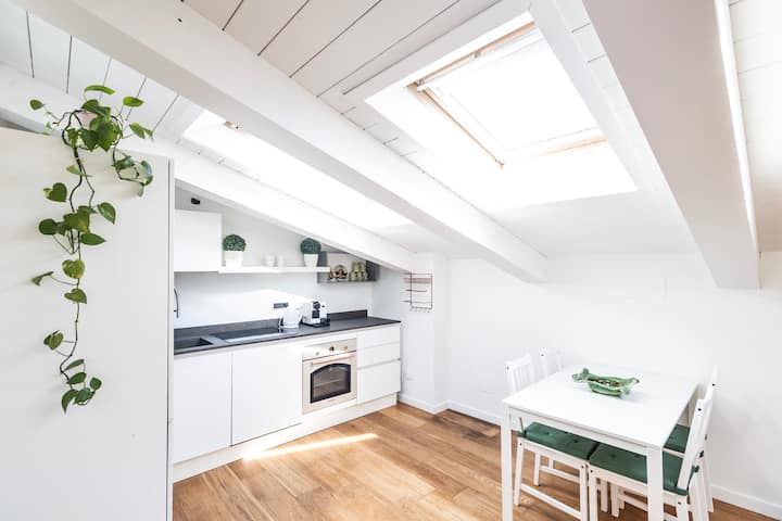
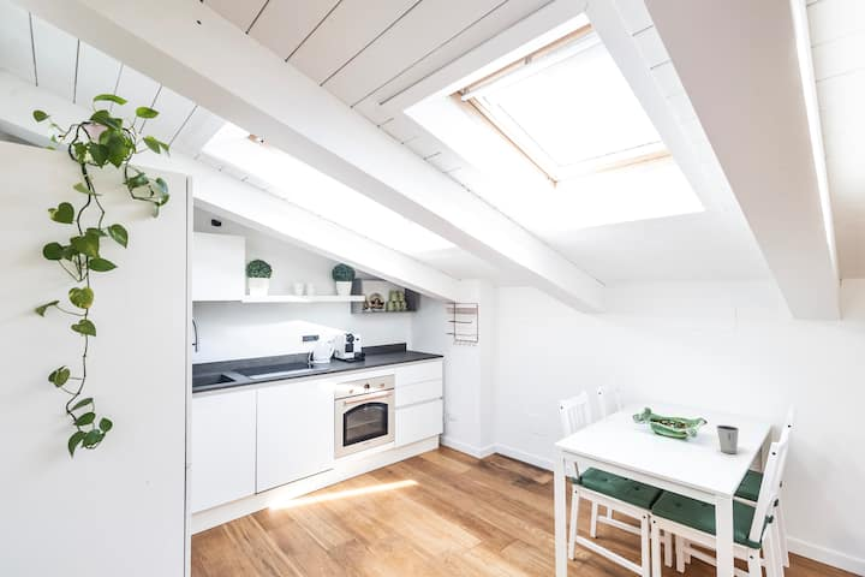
+ dixie cup [716,424,740,454]
